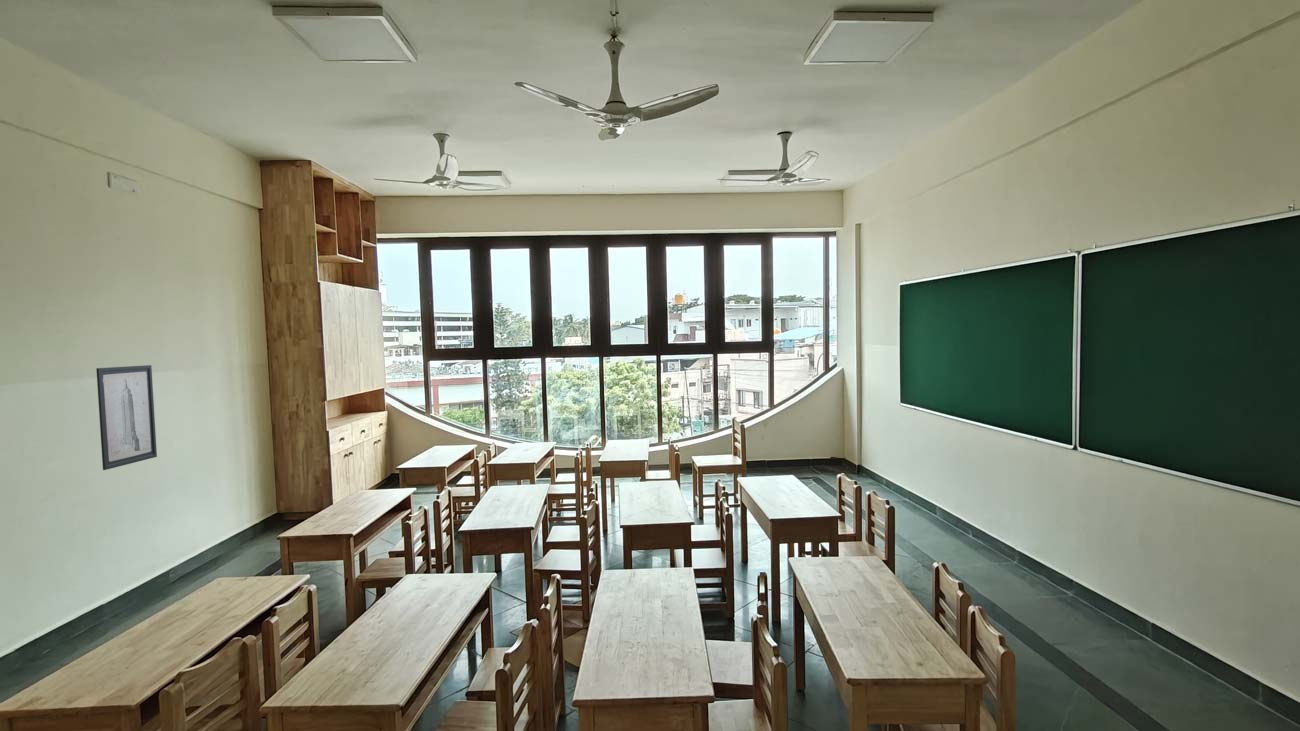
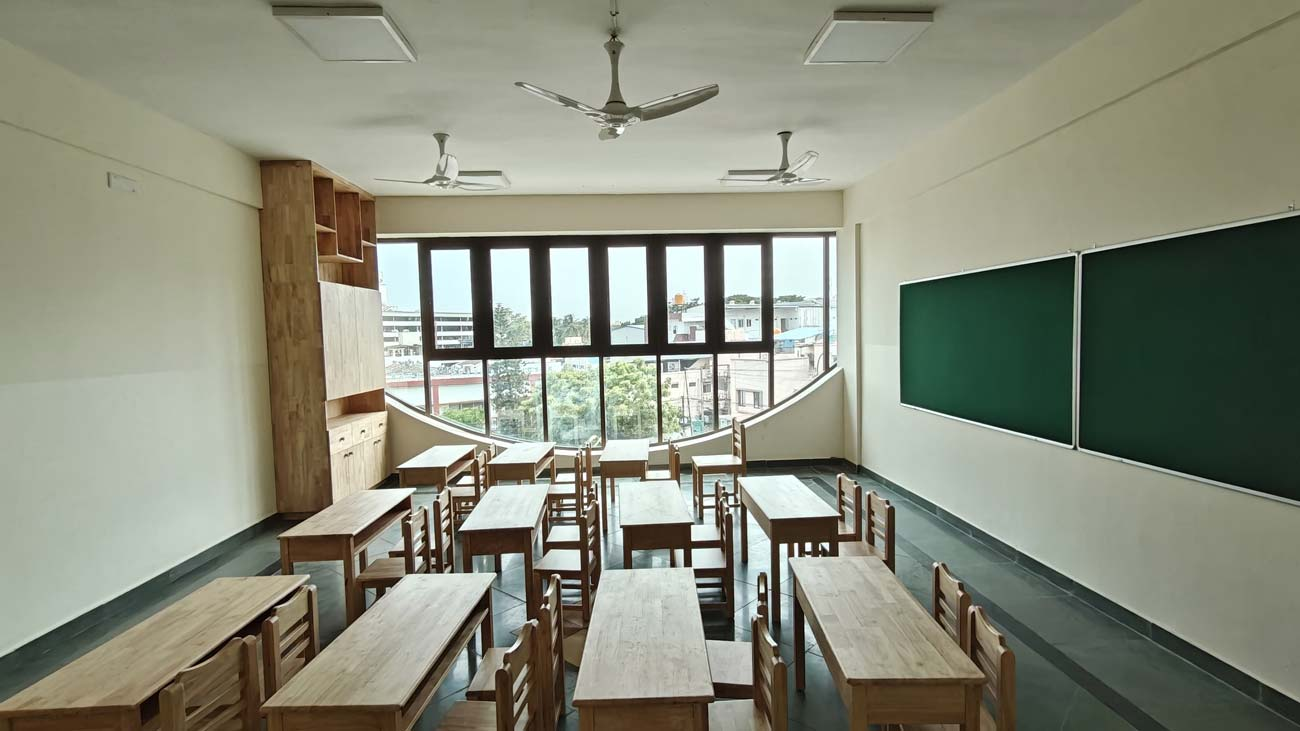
- wall art [95,364,158,471]
